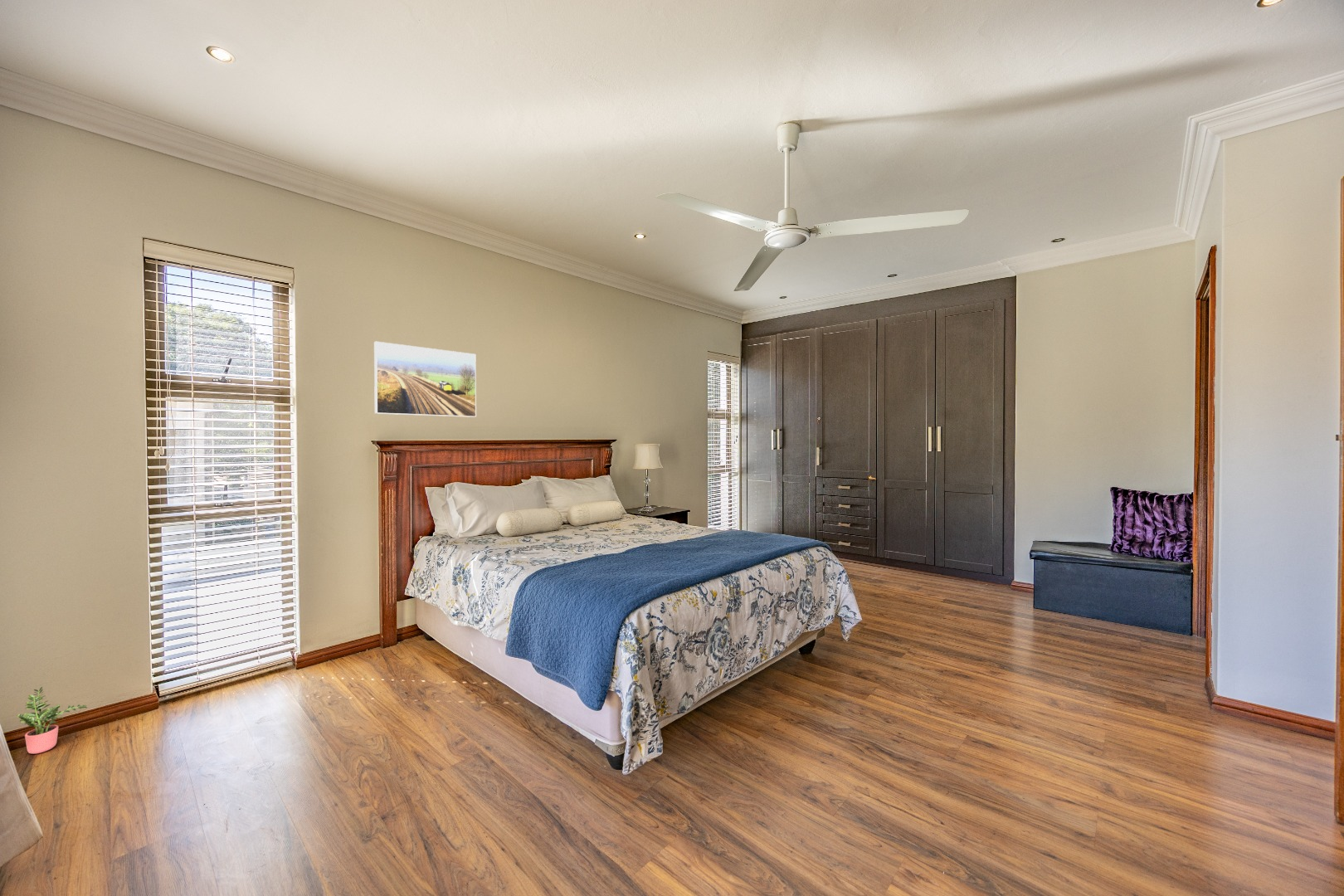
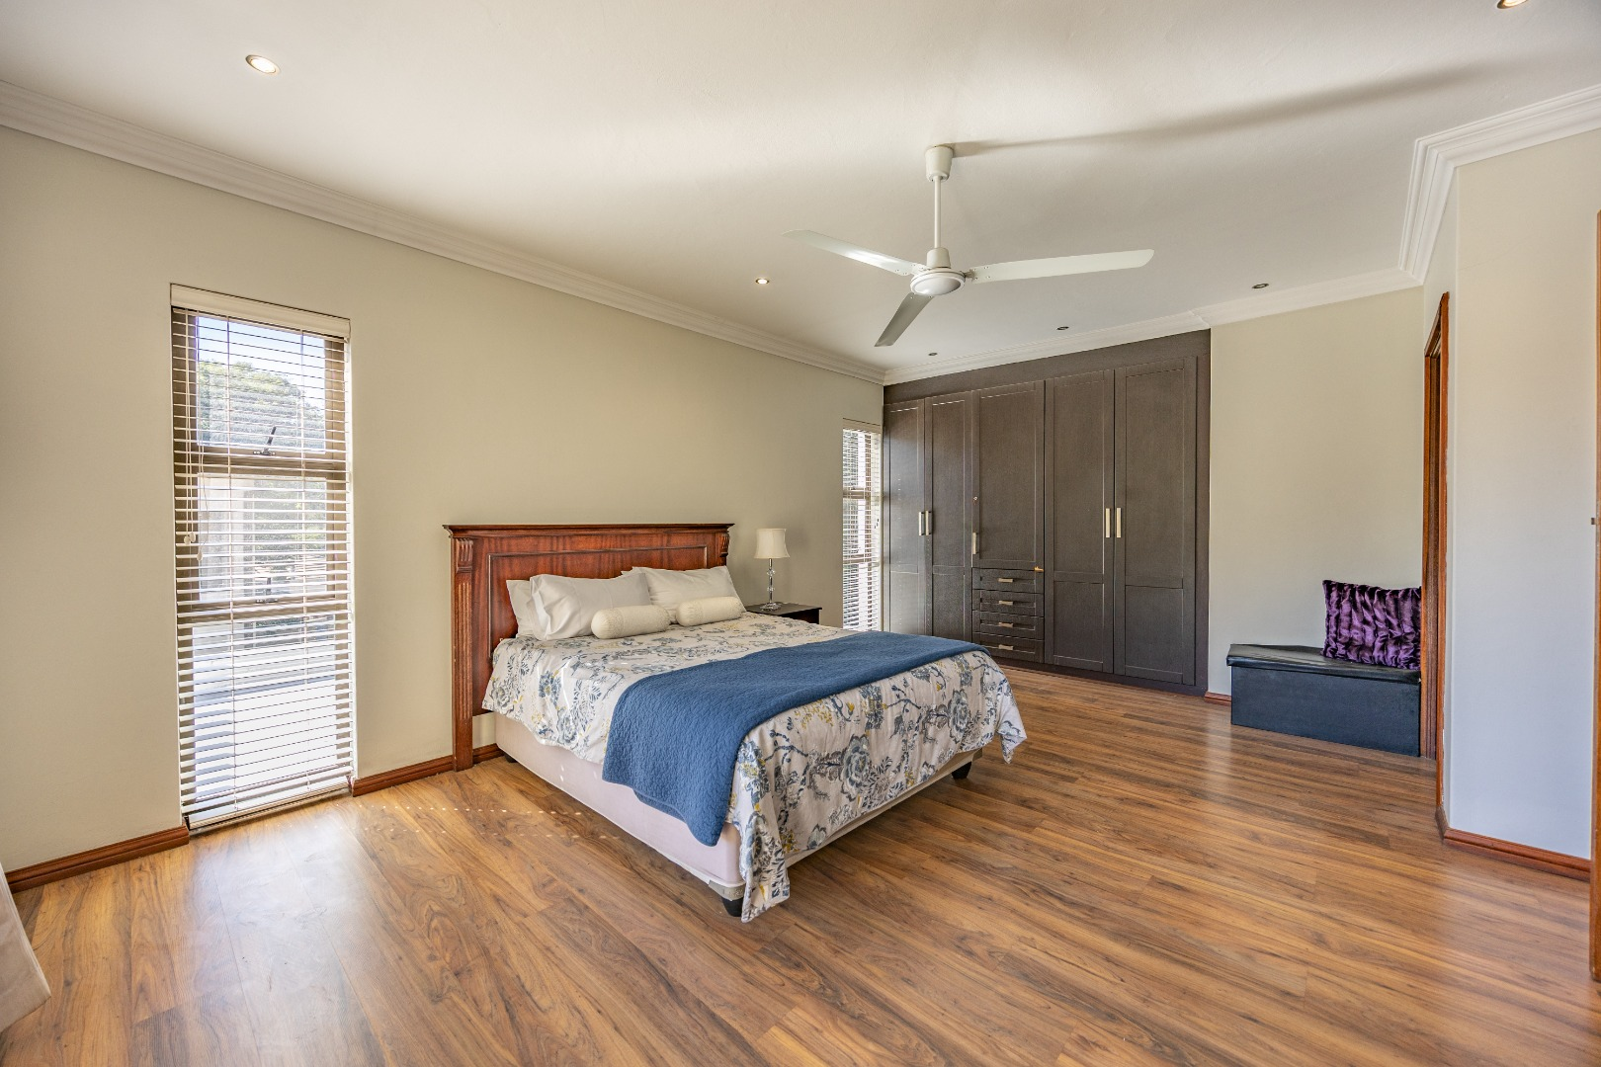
- potted plant [16,686,88,755]
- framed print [373,341,477,418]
